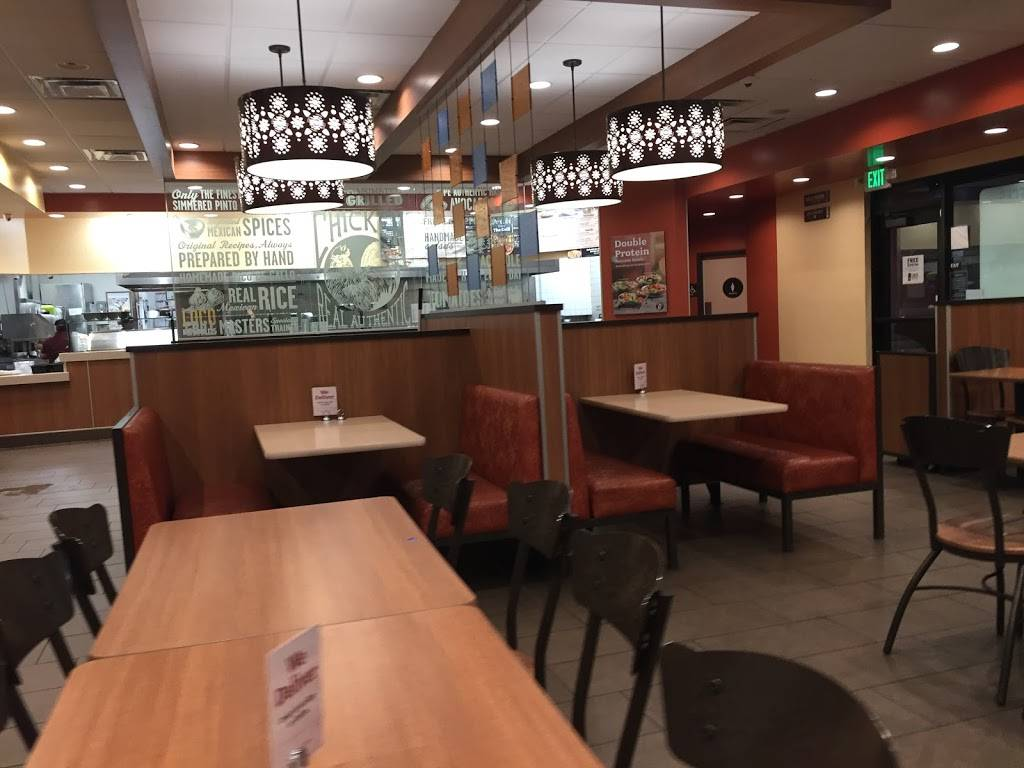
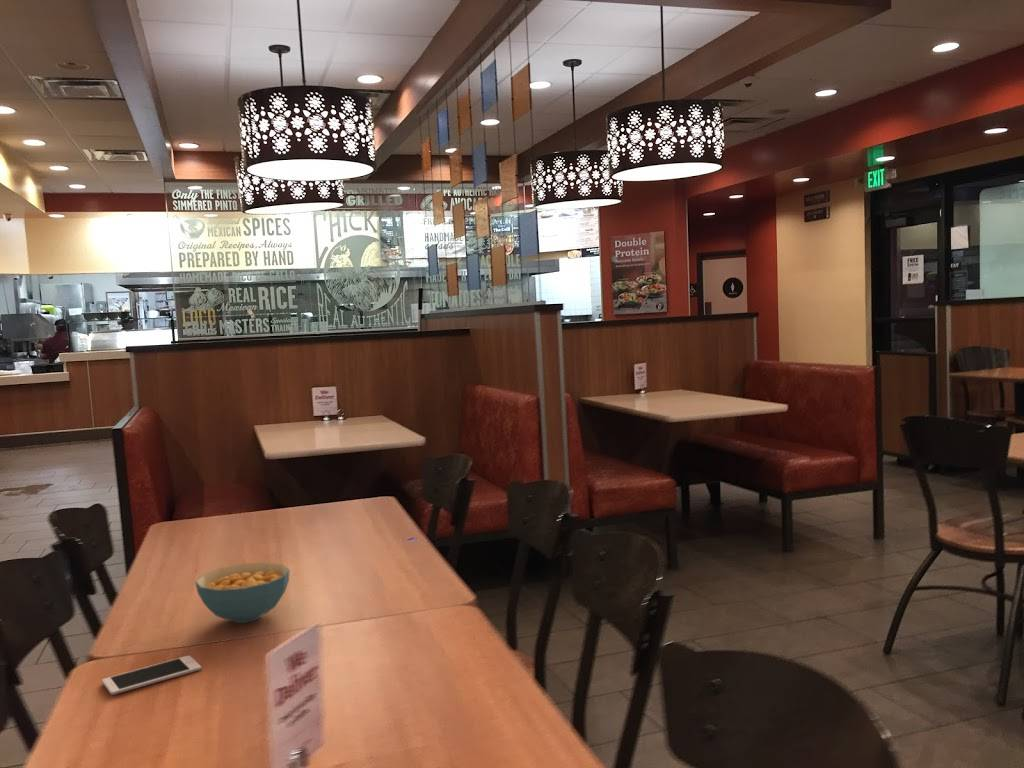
+ cell phone [101,655,202,696]
+ cereal bowl [194,561,291,624]
